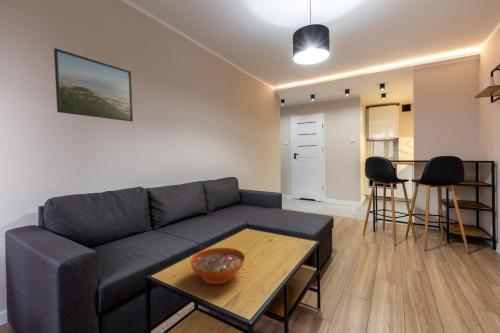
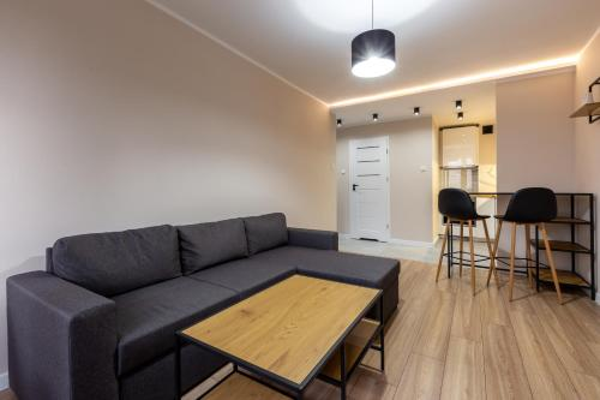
- decorative bowl [189,247,246,285]
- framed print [53,47,134,122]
